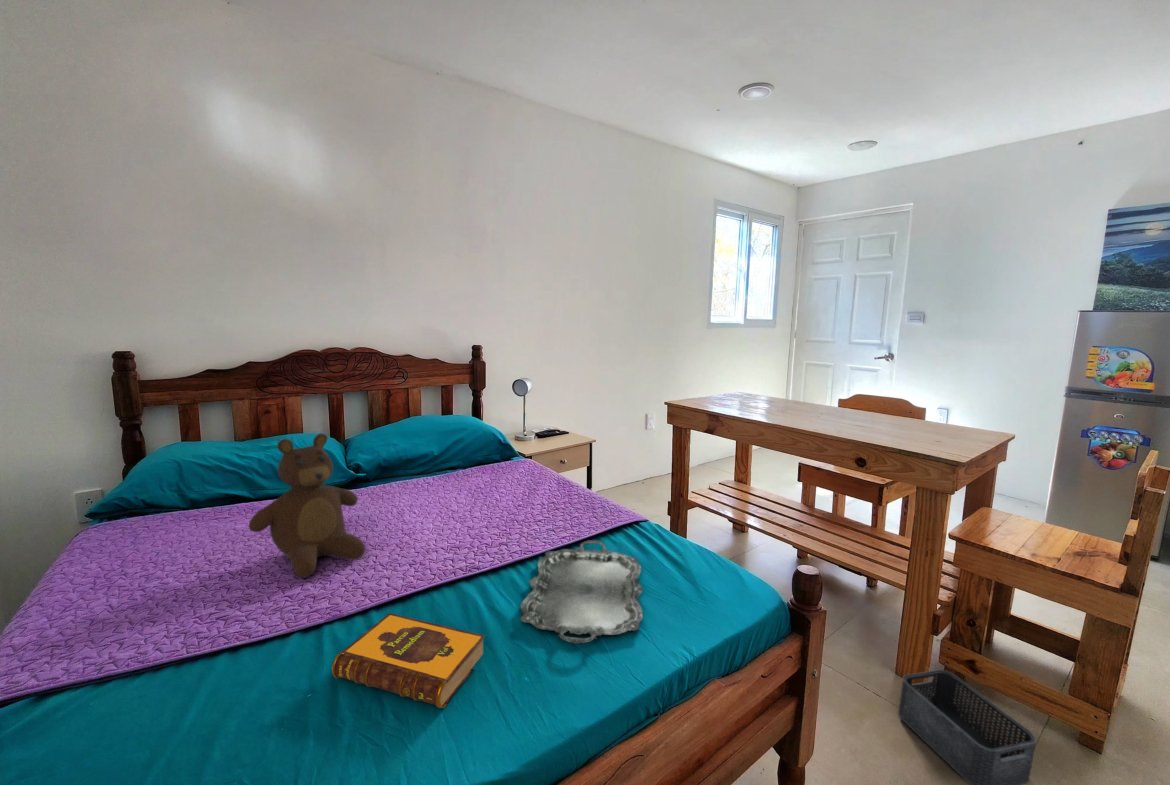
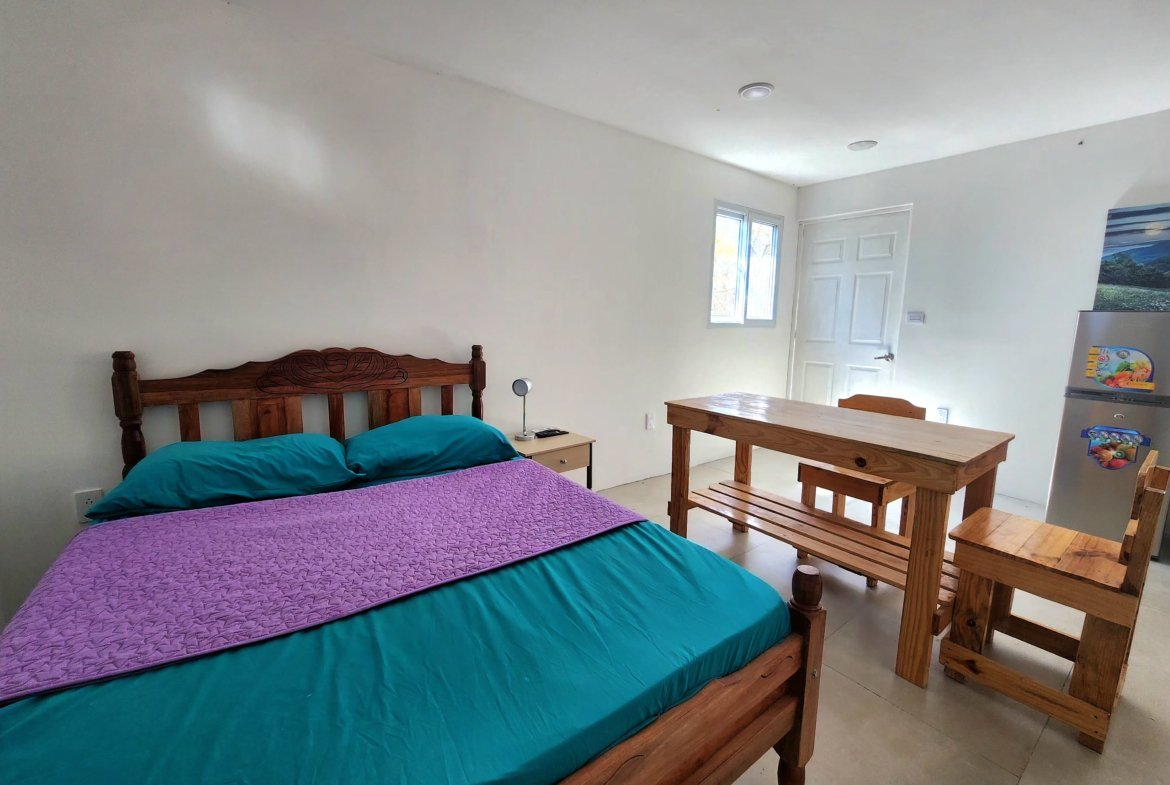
- serving tray [519,539,645,645]
- teddy bear [248,433,366,579]
- storage bin [897,669,1037,785]
- hardback book [331,612,486,709]
